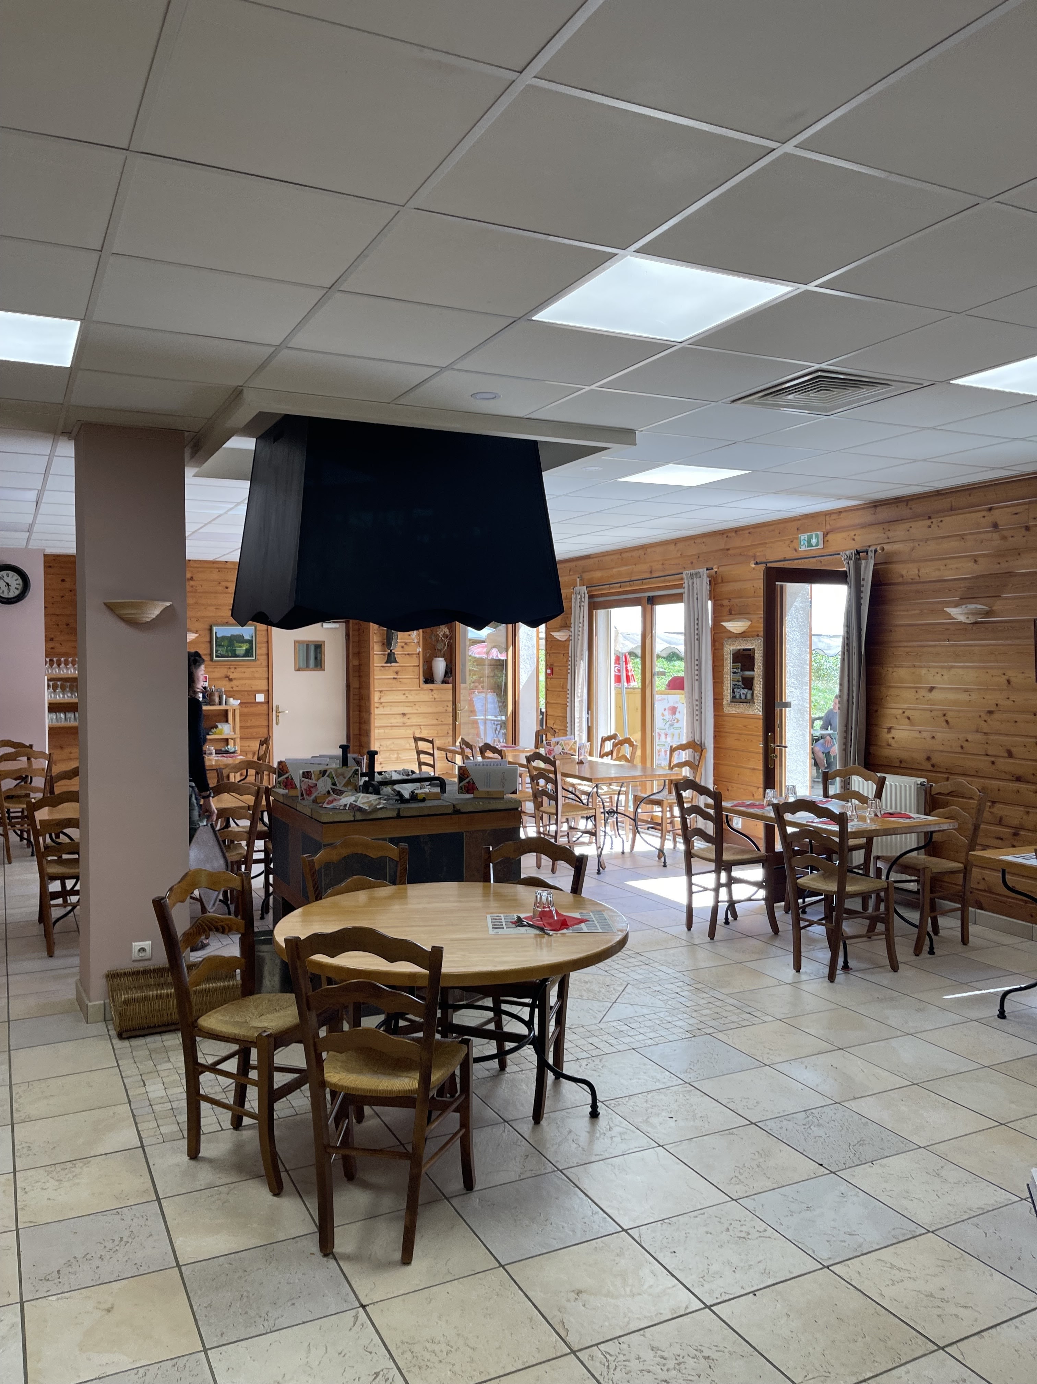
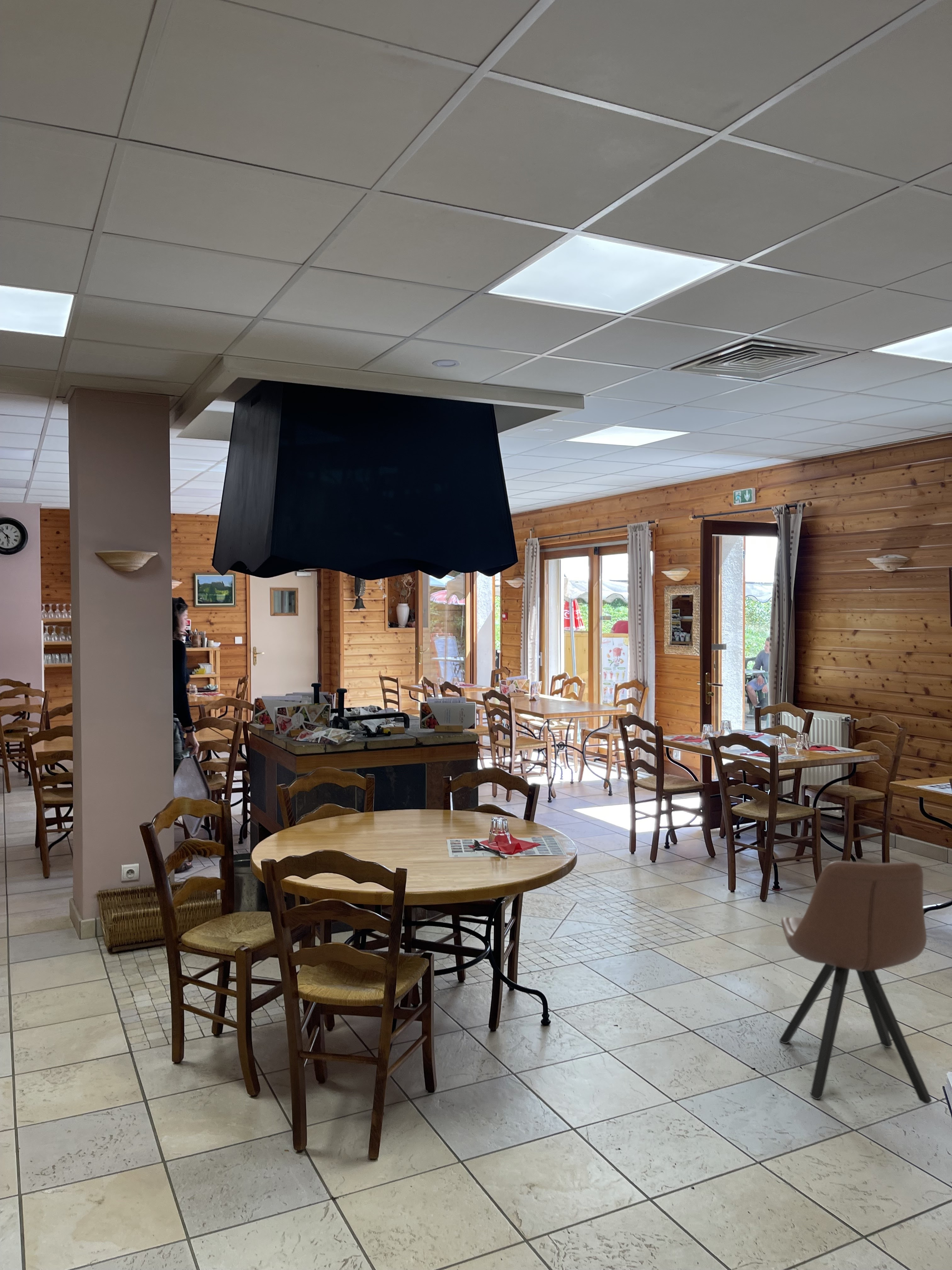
+ chair [779,861,932,1104]
